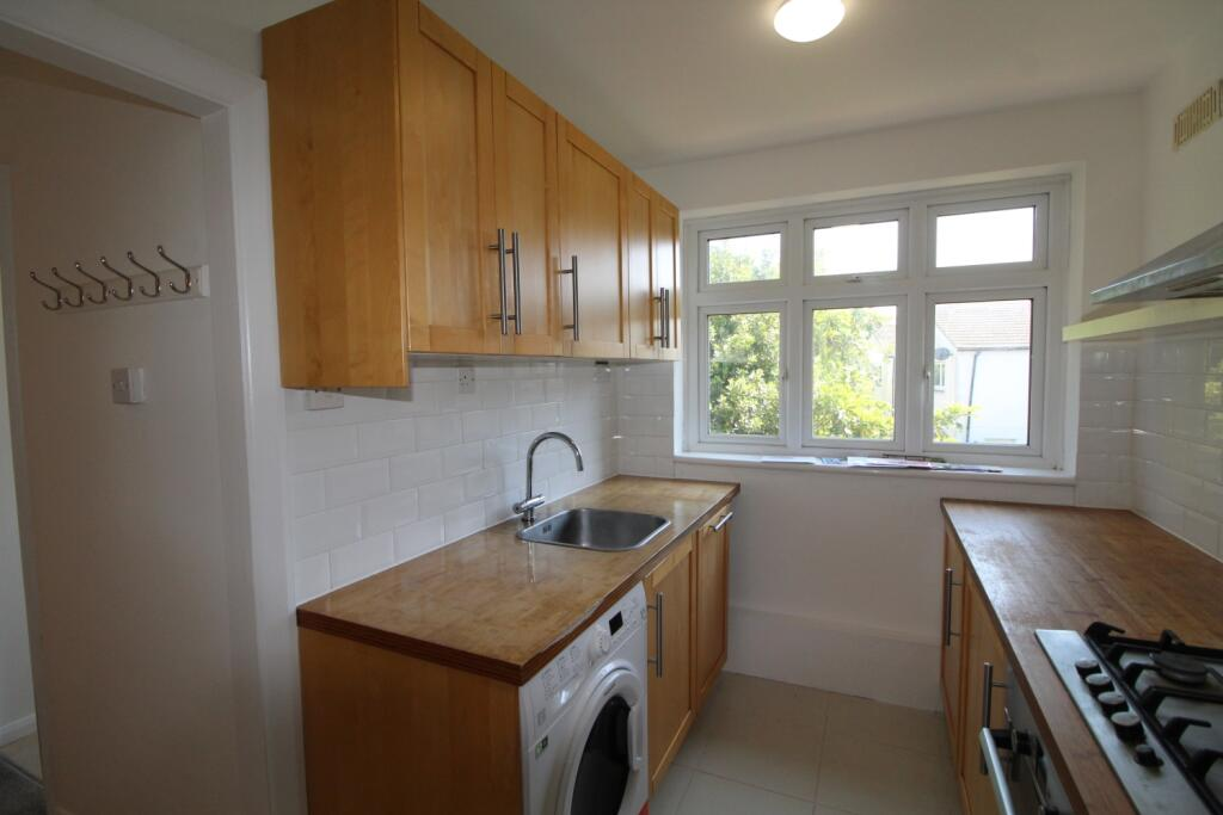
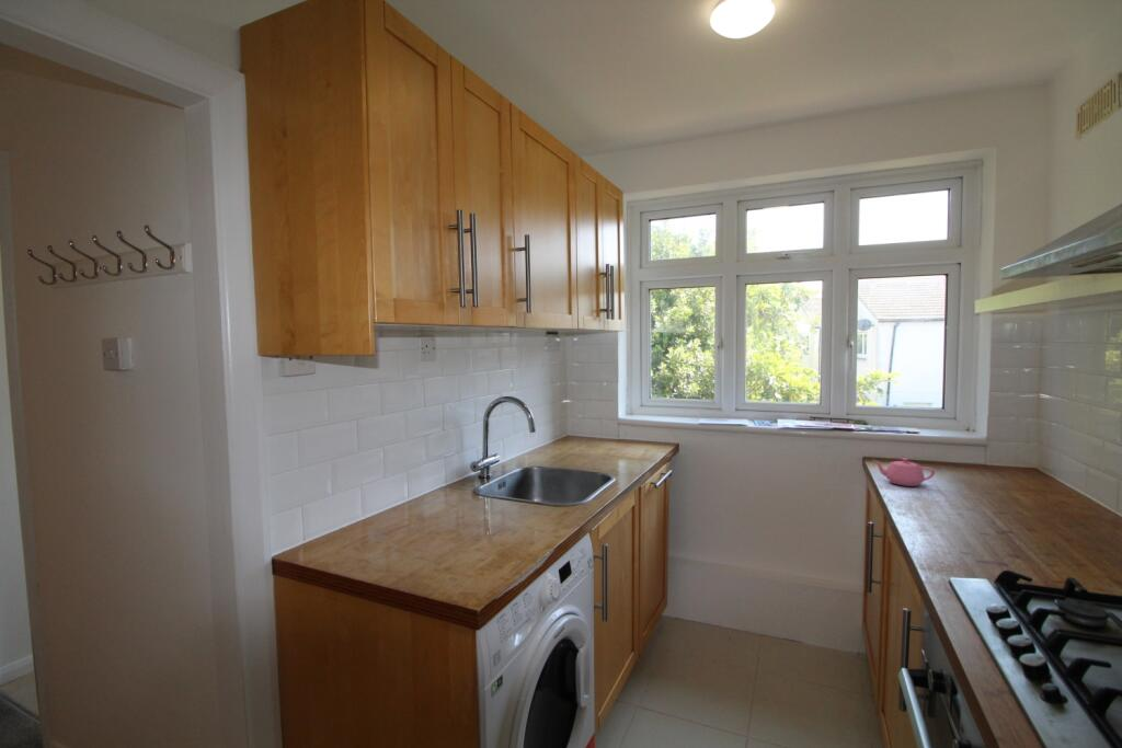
+ teapot [871,457,936,487]
